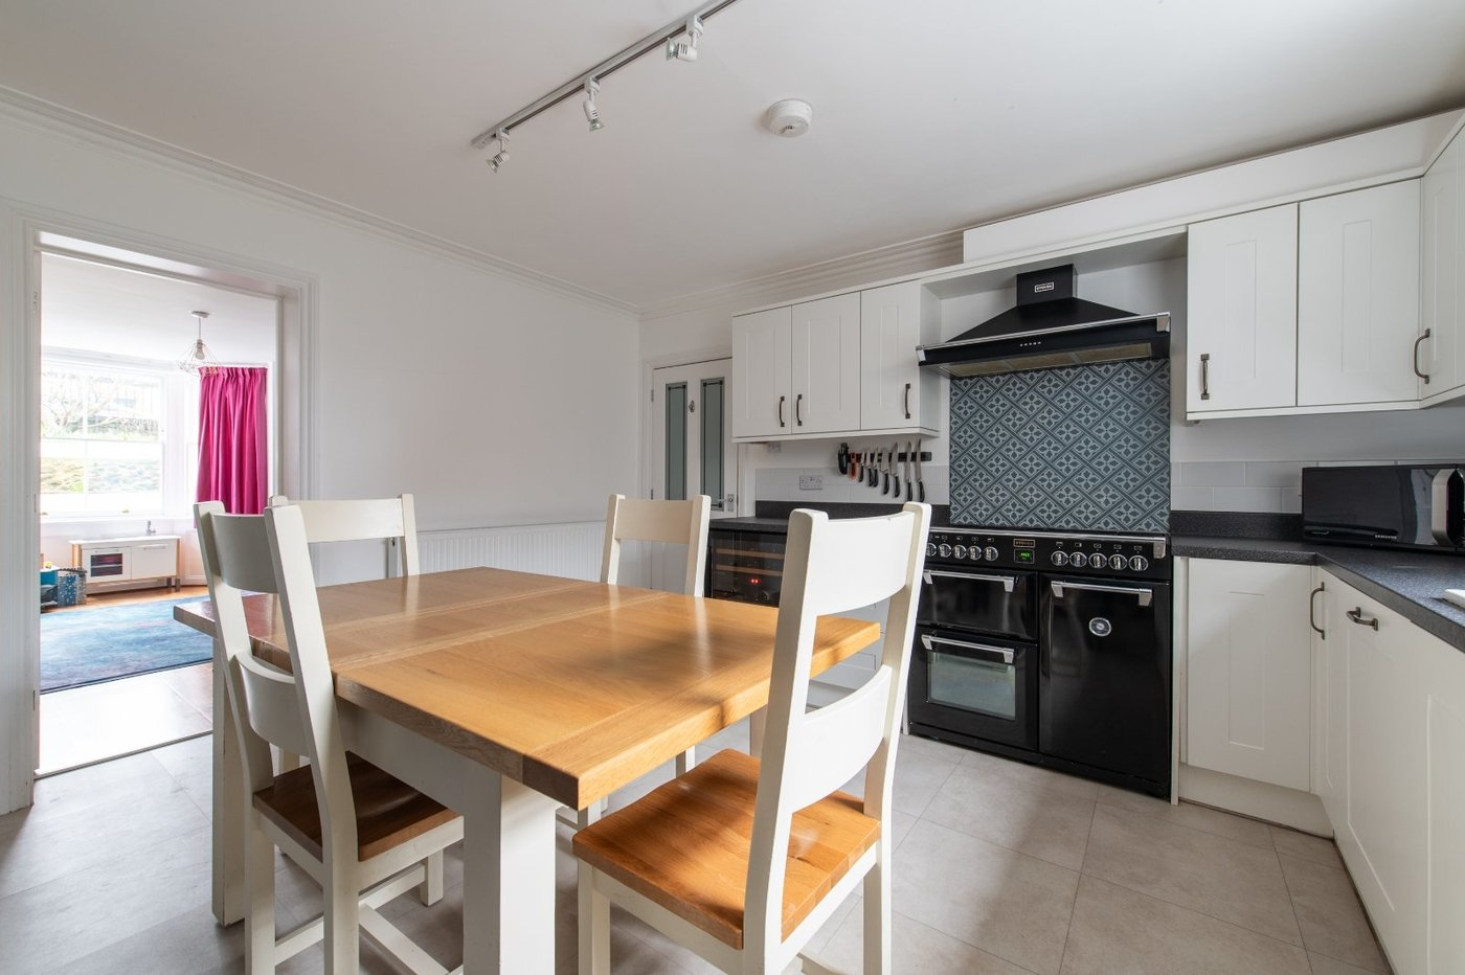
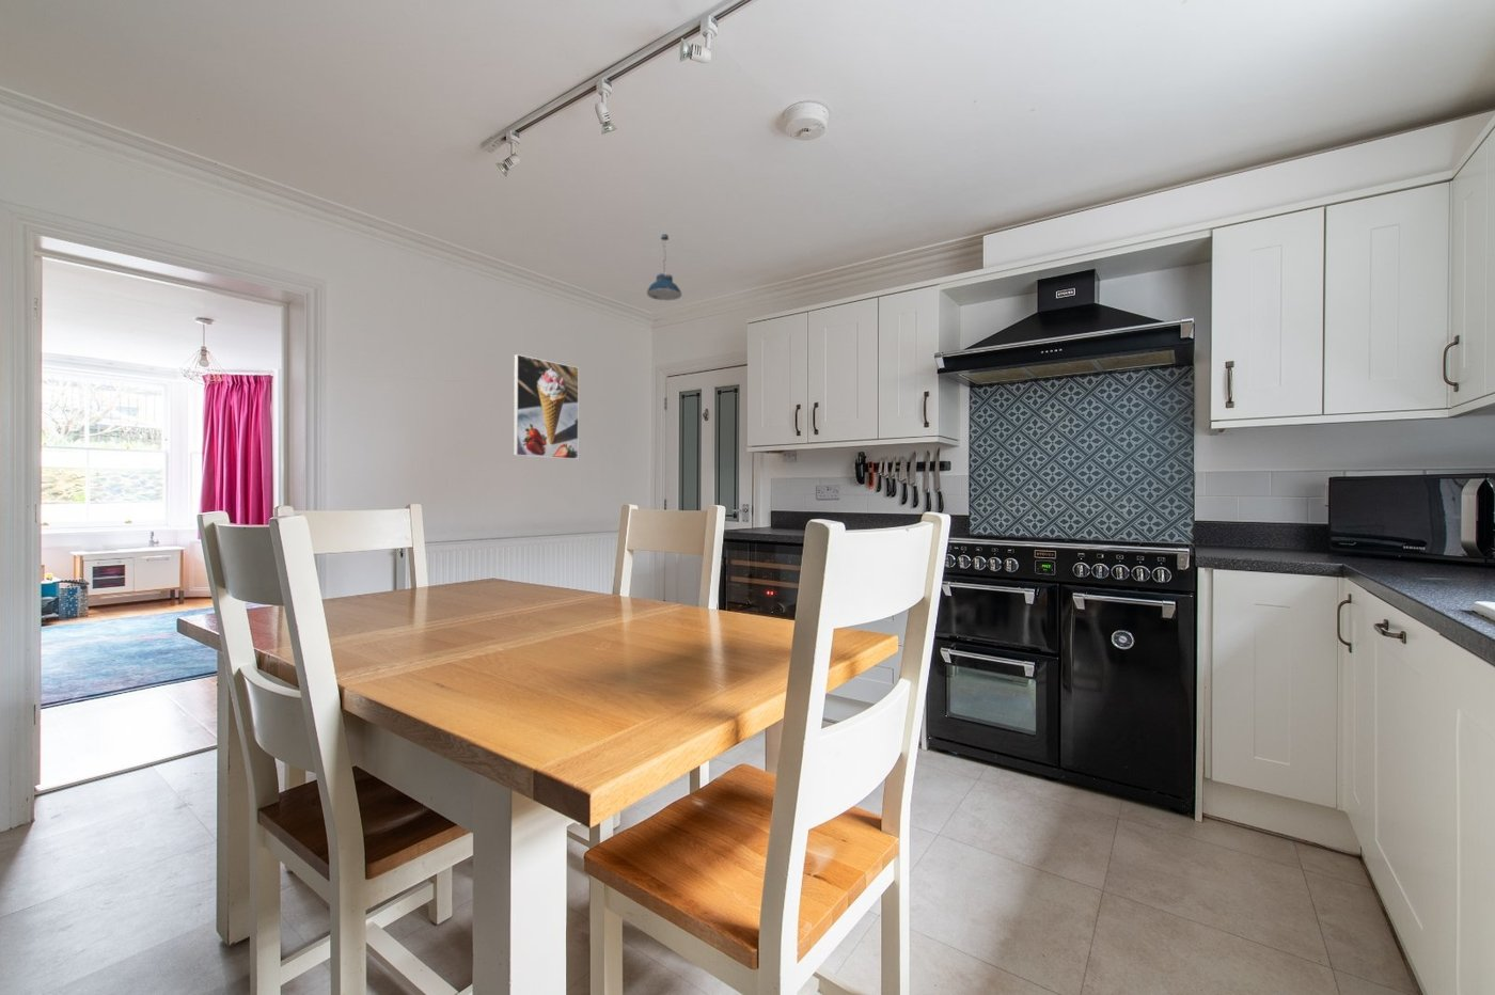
+ pendant light [646,233,682,301]
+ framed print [512,353,580,460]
